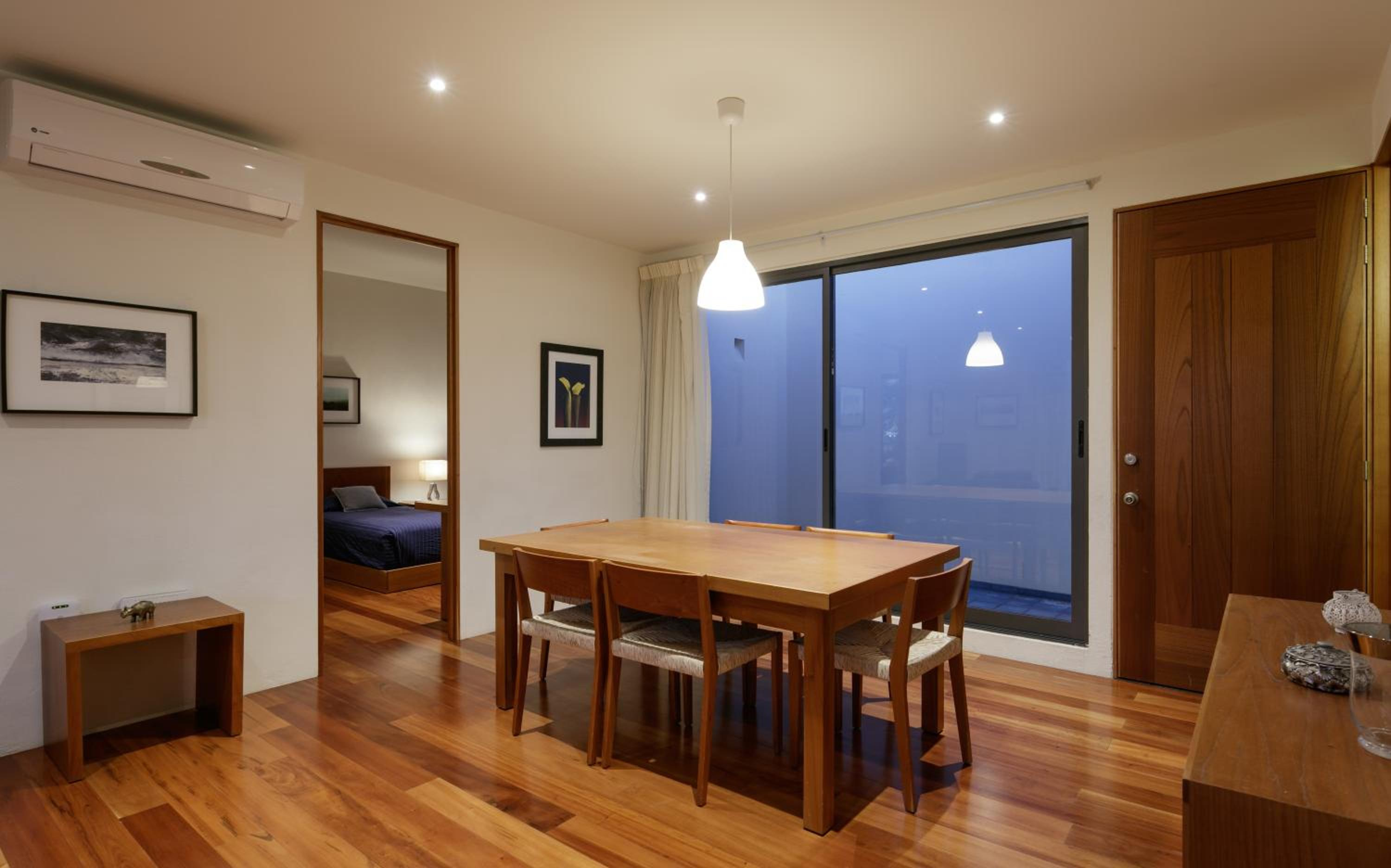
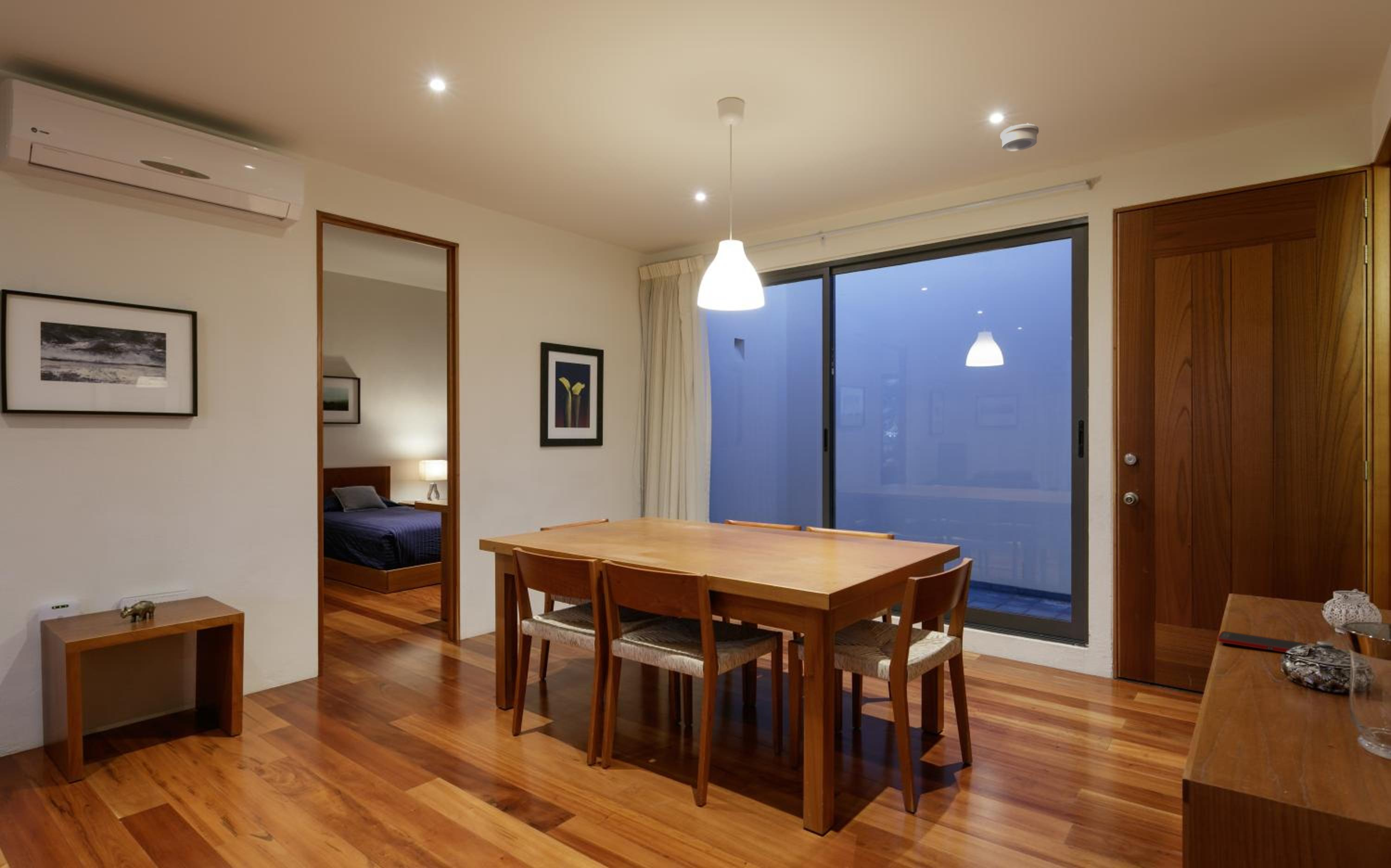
+ smoke detector [1000,122,1039,151]
+ cell phone [1217,631,1309,653]
